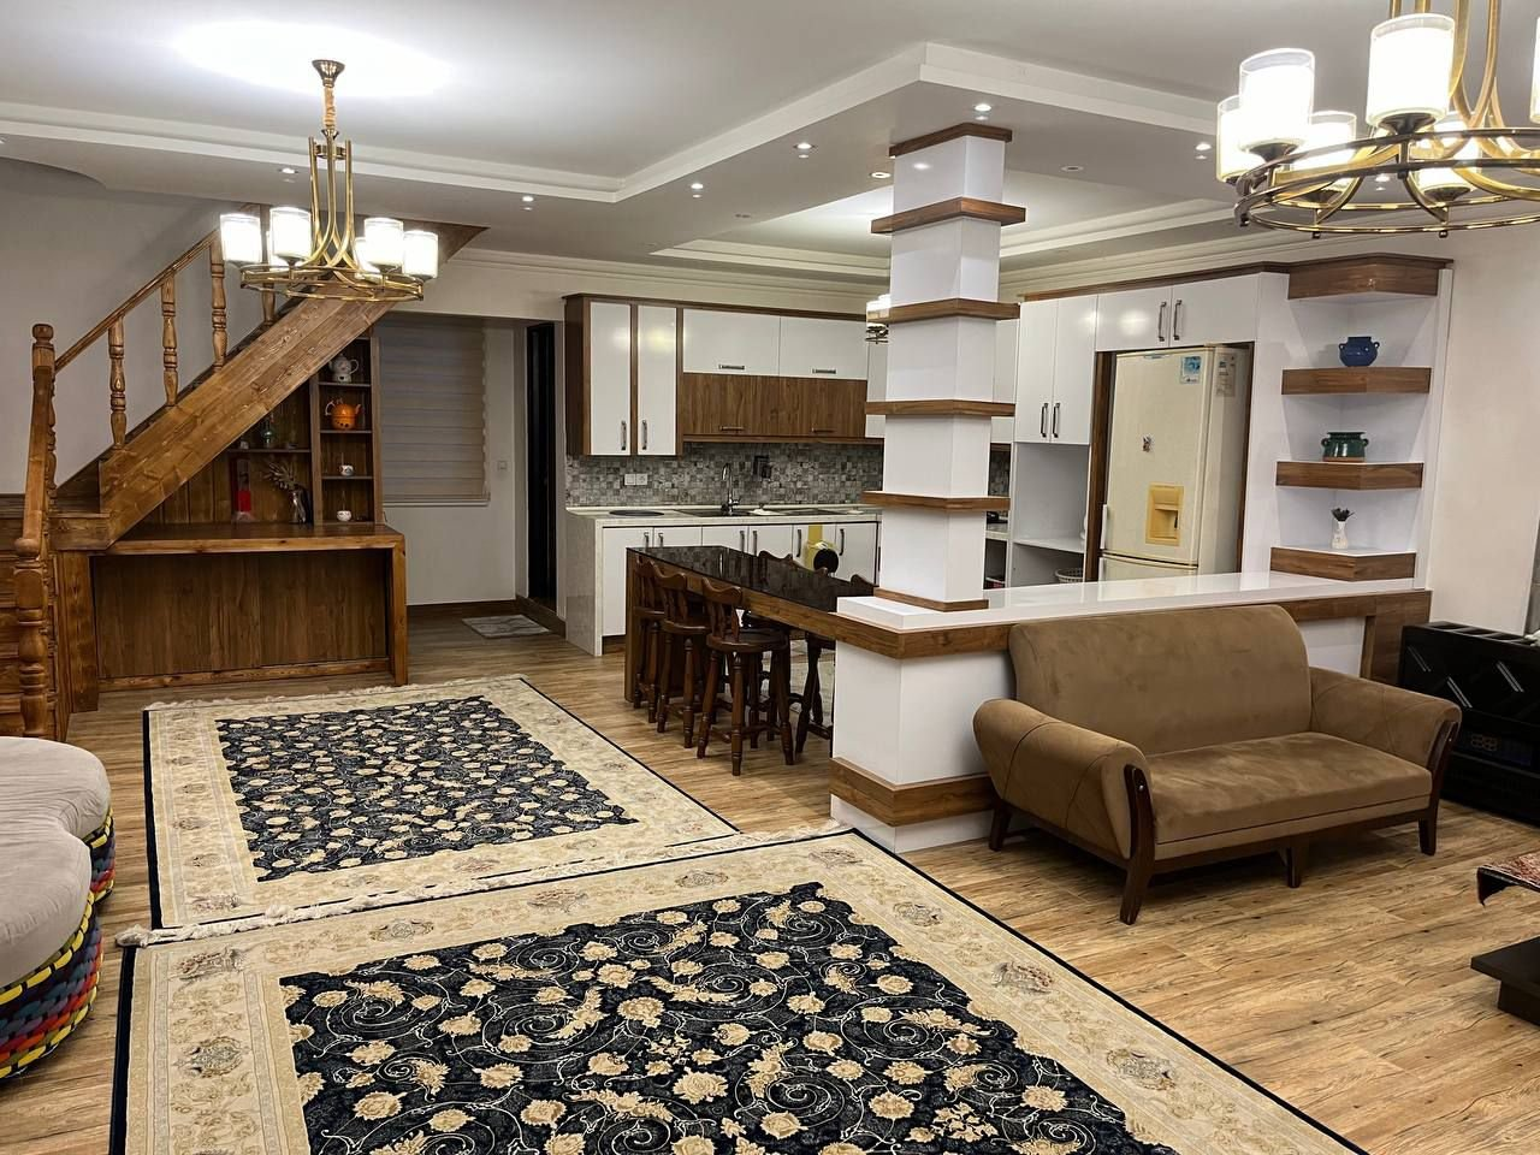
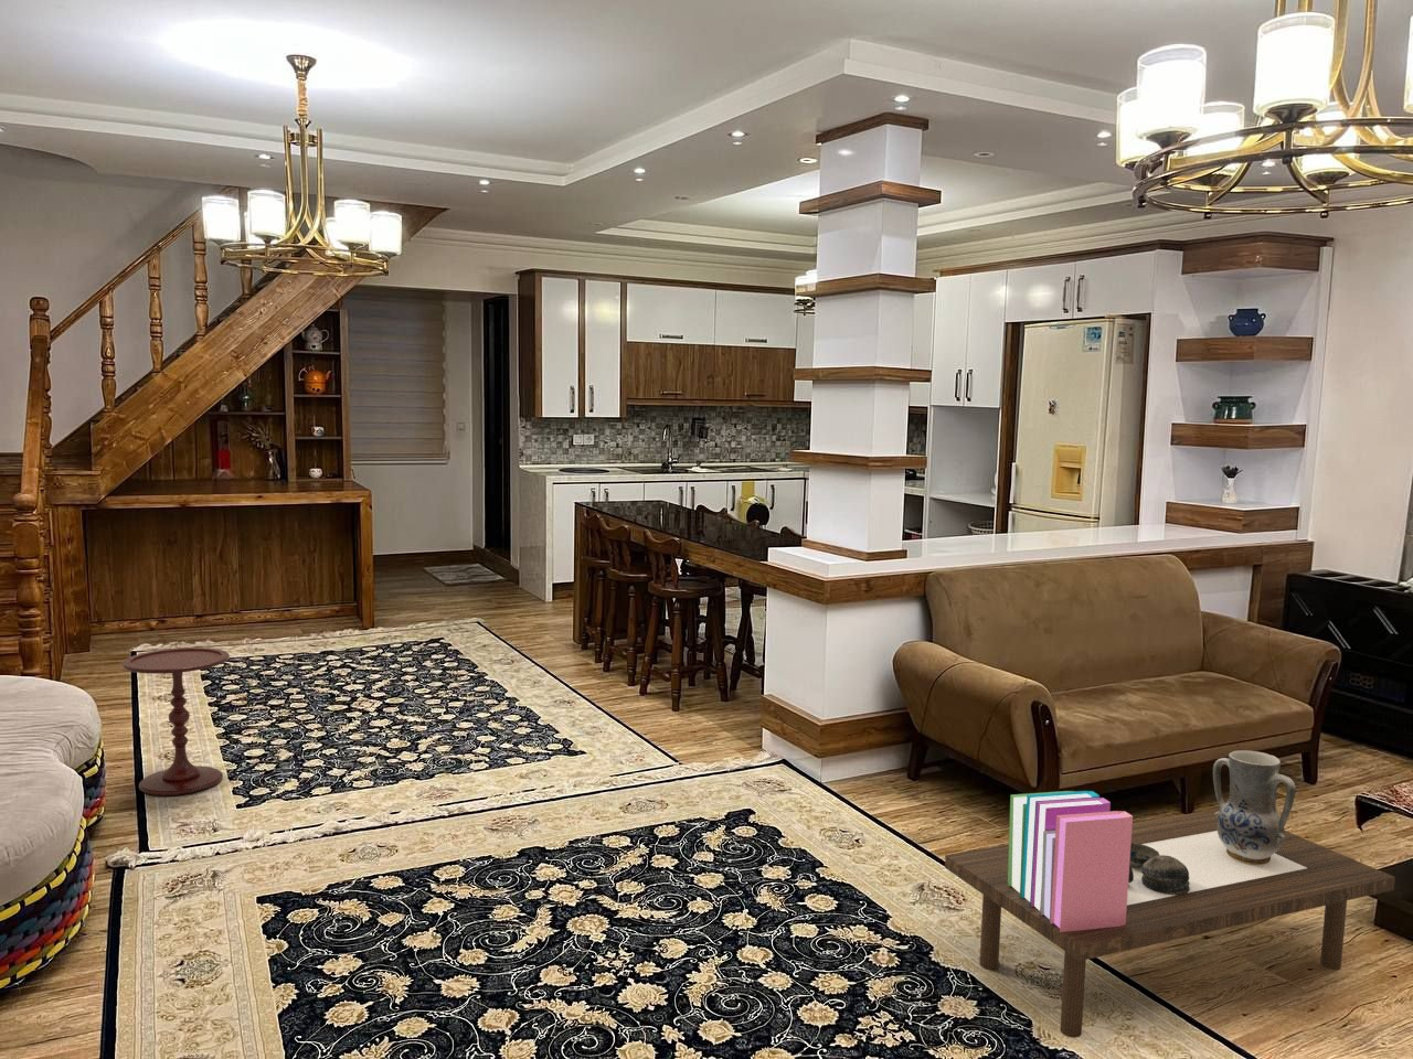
+ coffee table [943,808,1396,1039]
+ books [1008,790,1134,932]
+ side table [121,646,230,796]
+ decorative bowl [1128,843,1190,894]
+ vase [1212,749,1297,864]
